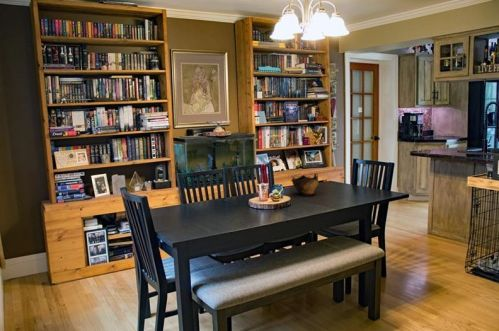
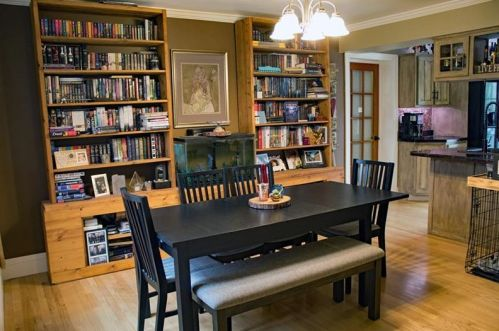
- decorative bowl [290,173,320,196]
